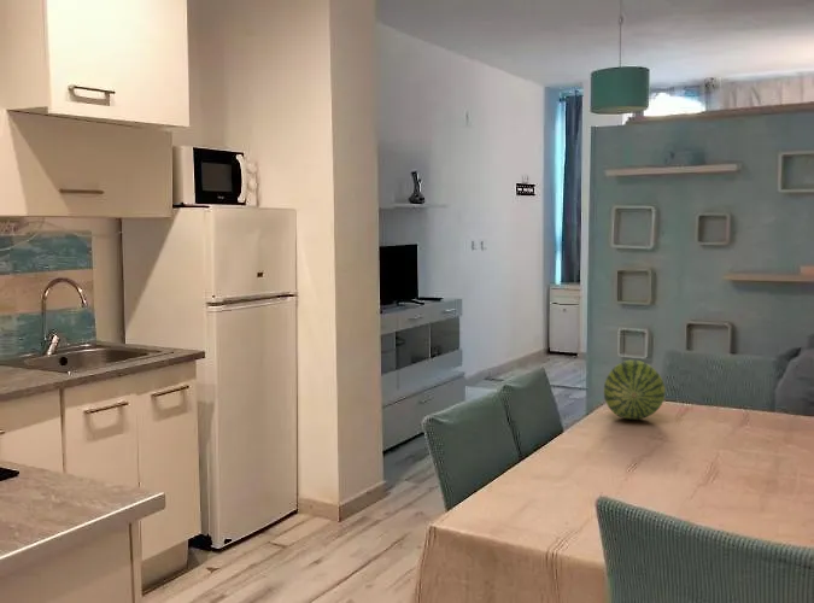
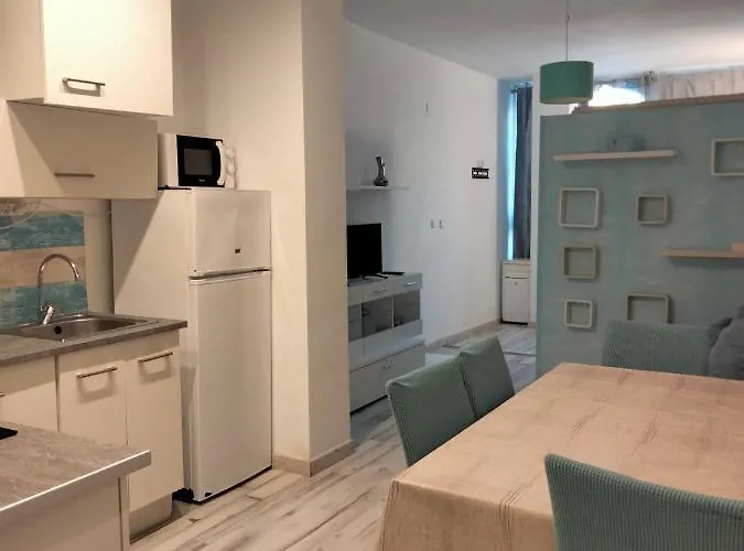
- fruit [603,358,666,421]
